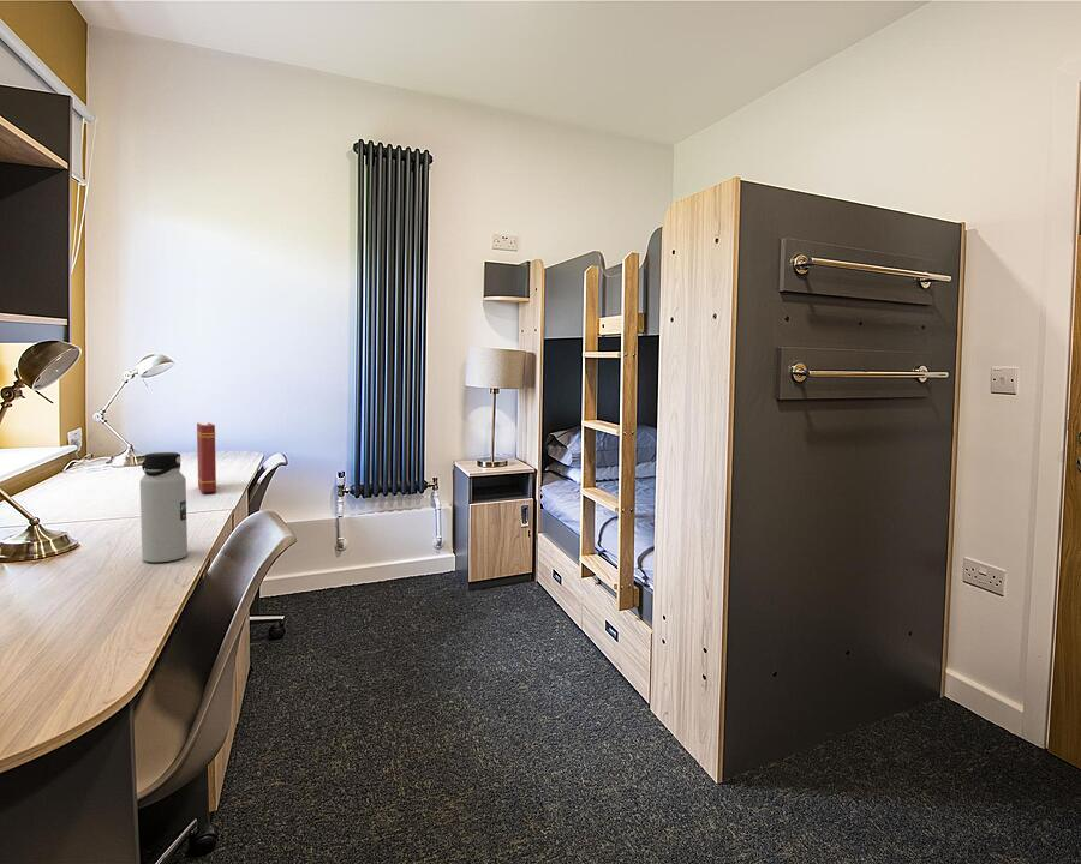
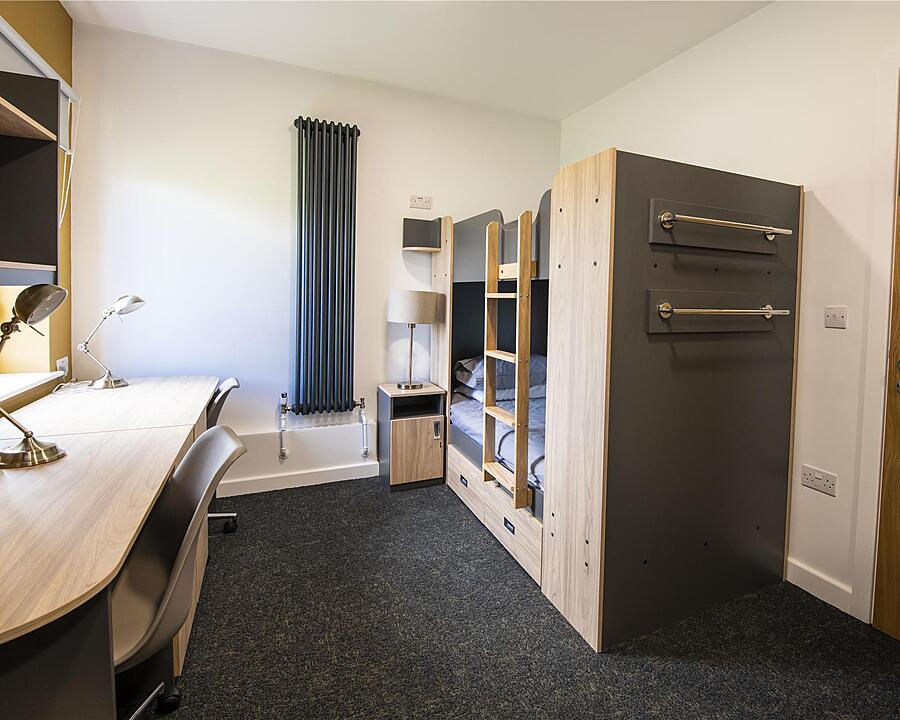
- book [196,422,217,494]
- water bottle [139,451,189,563]
